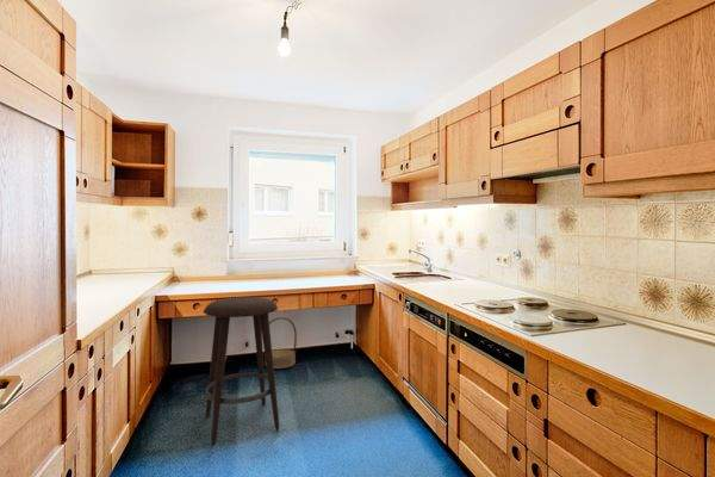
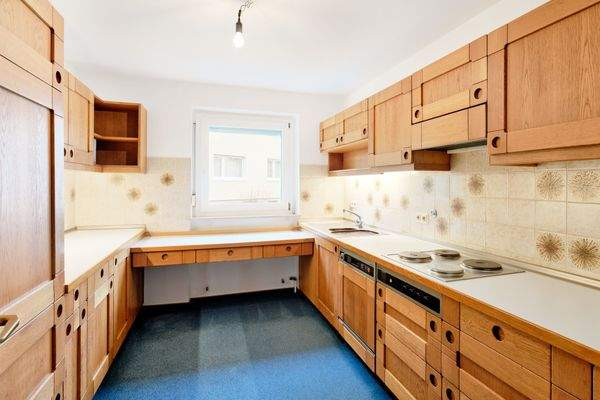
- basket [263,316,298,370]
- stool [203,296,280,446]
